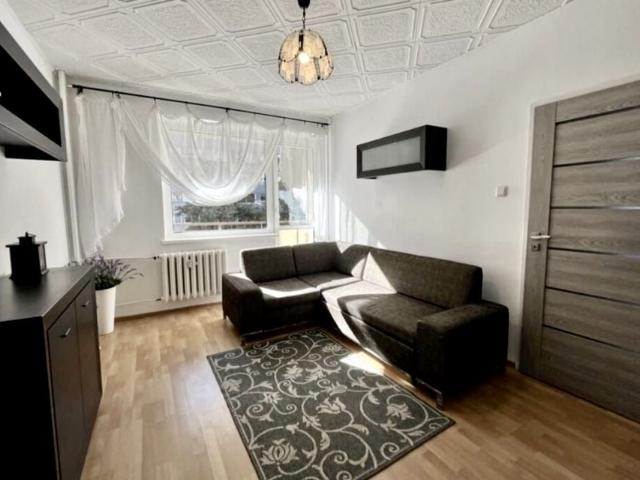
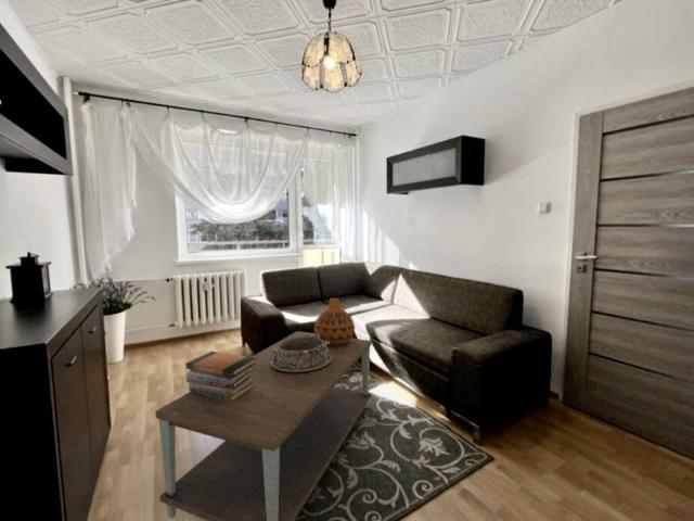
+ coffee table [154,330,373,521]
+ book stack [184,350,256,402]
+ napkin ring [270,332,332,373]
+ vase [313,297,356,345]
